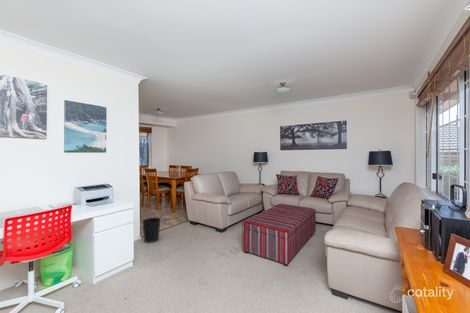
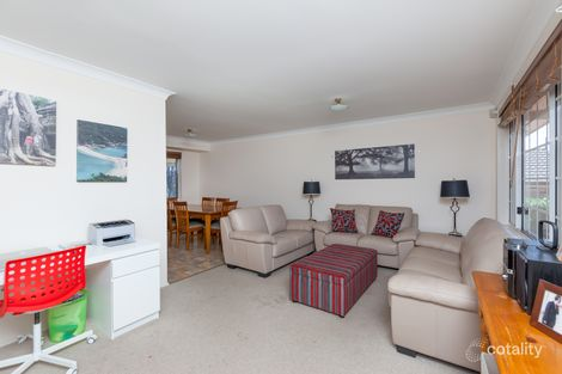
- wastebasket [141,217,162,244]
